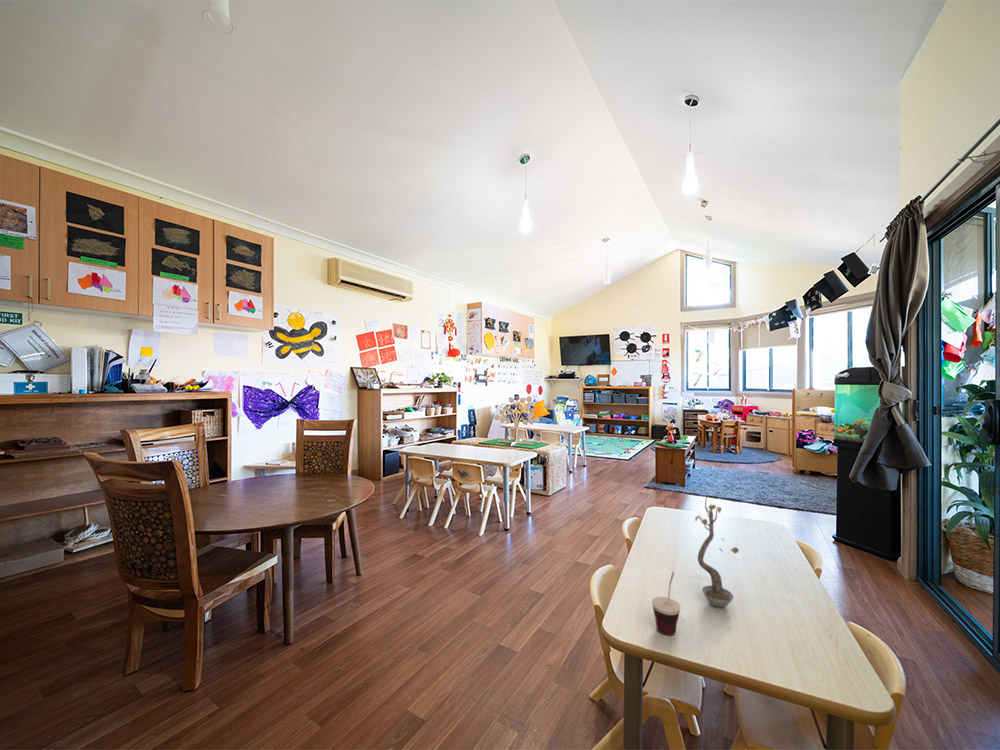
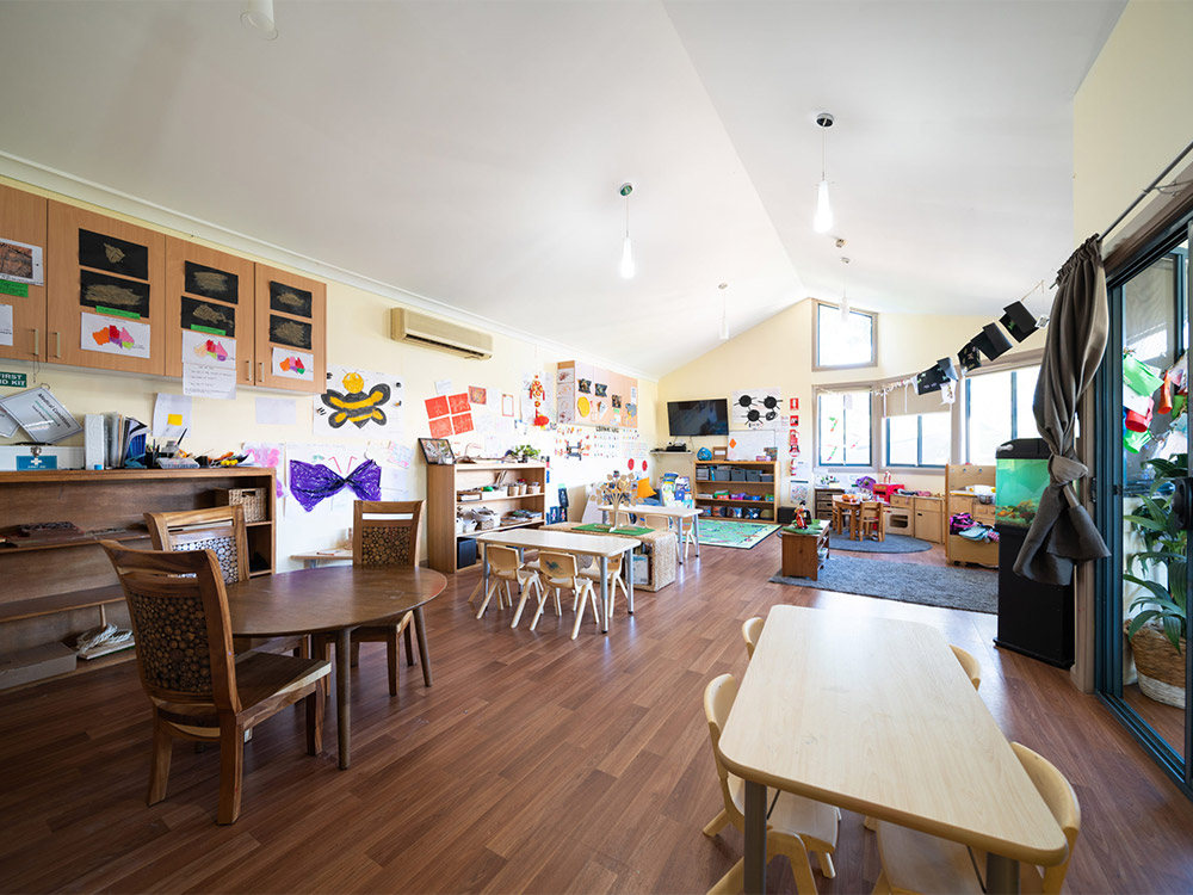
- plant [694,491,740,608]
- cup [651,571,682,636]
